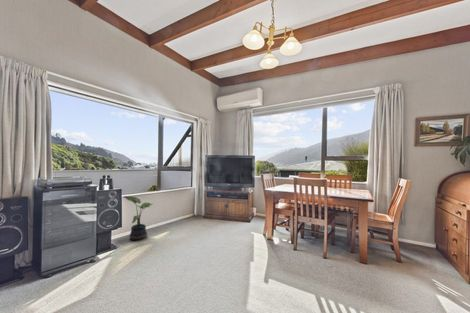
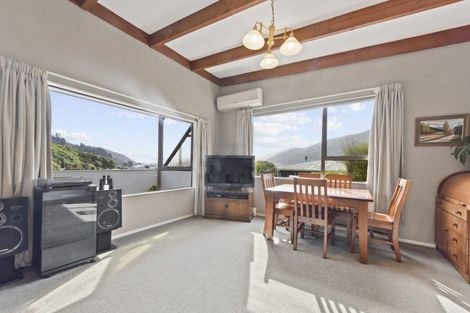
- potted plant [123,195,153,241]
